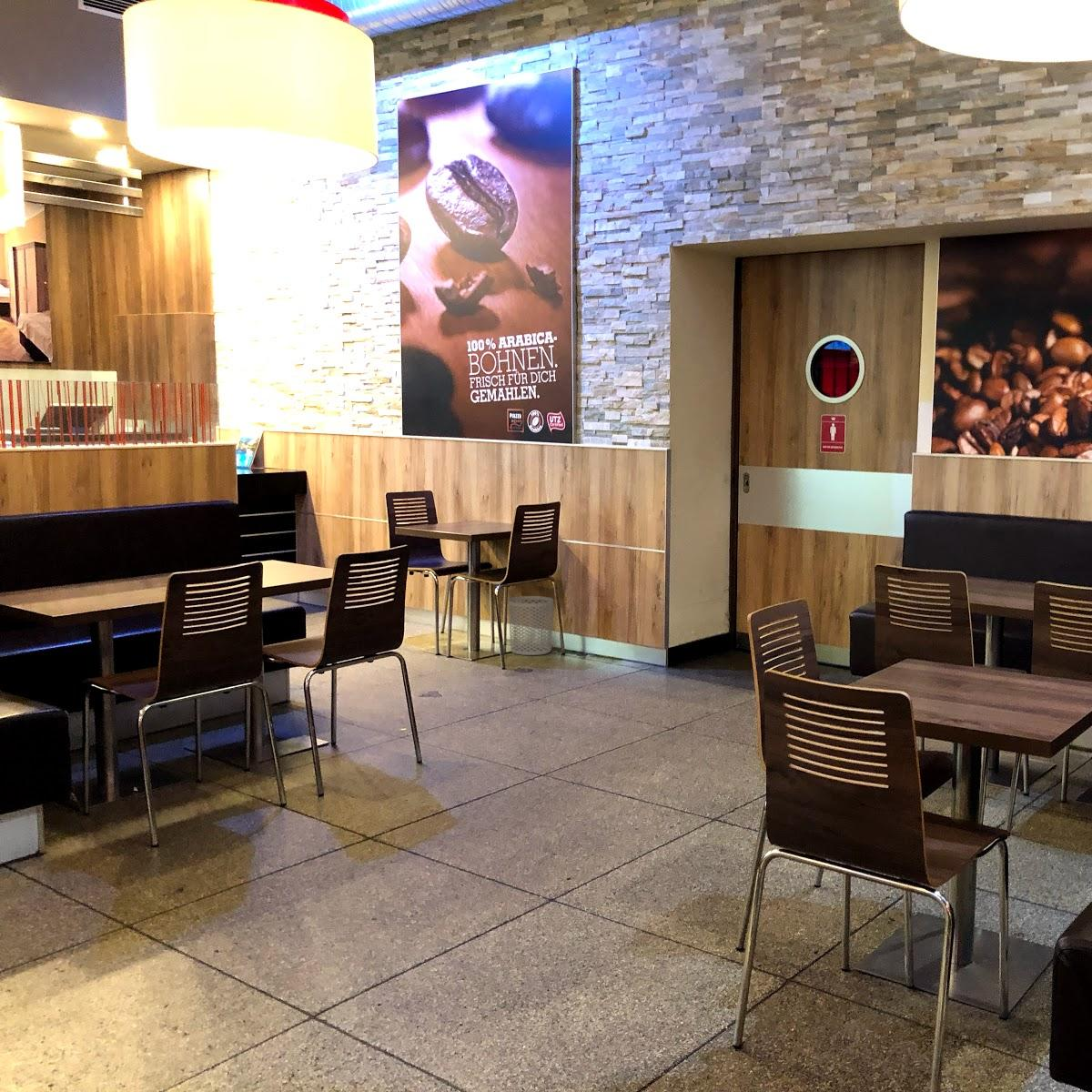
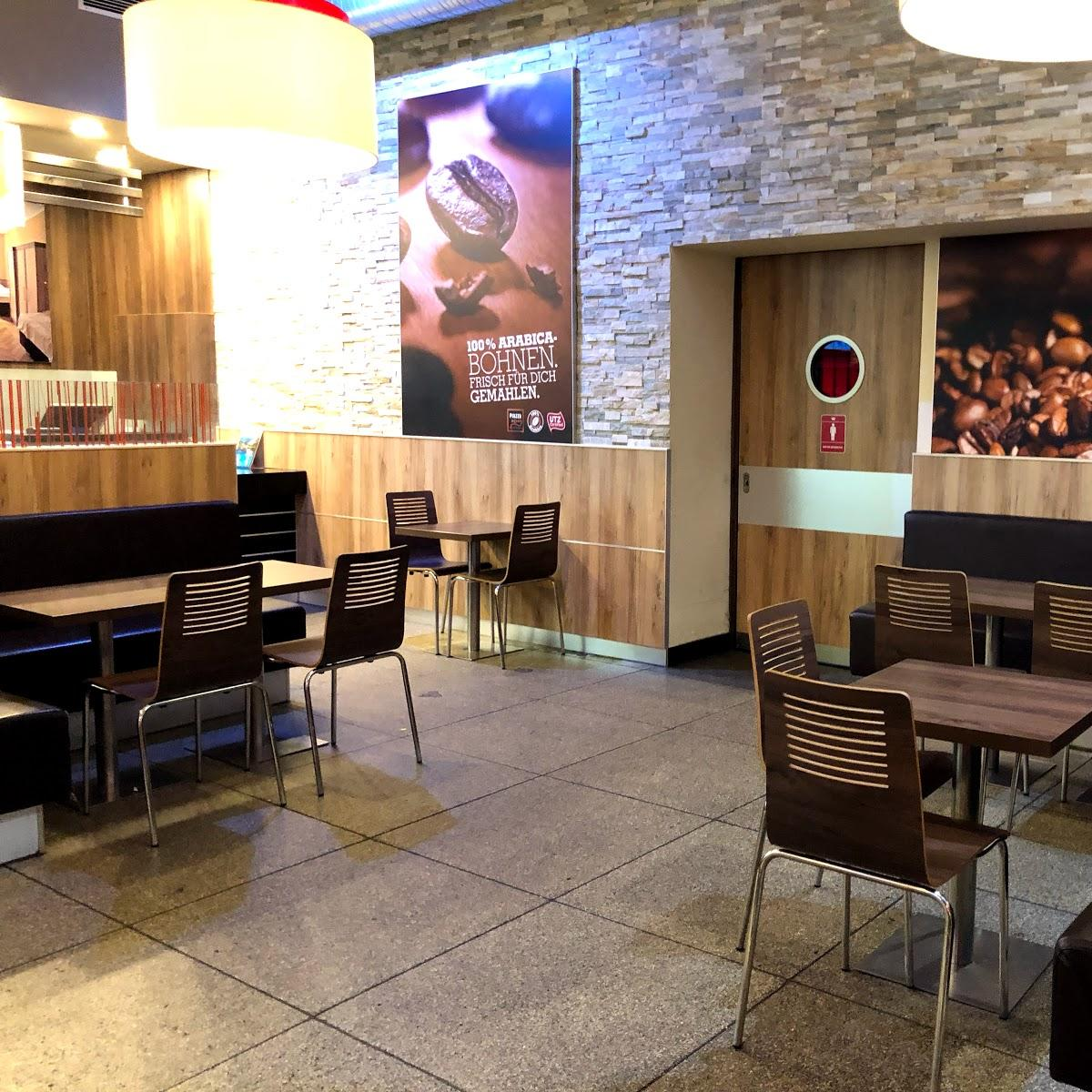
- waste bin [508,595,554,656]
